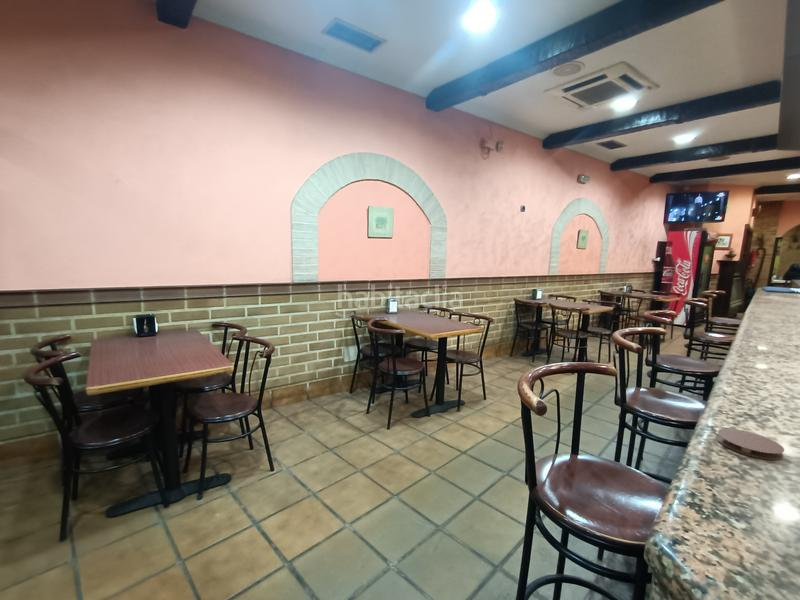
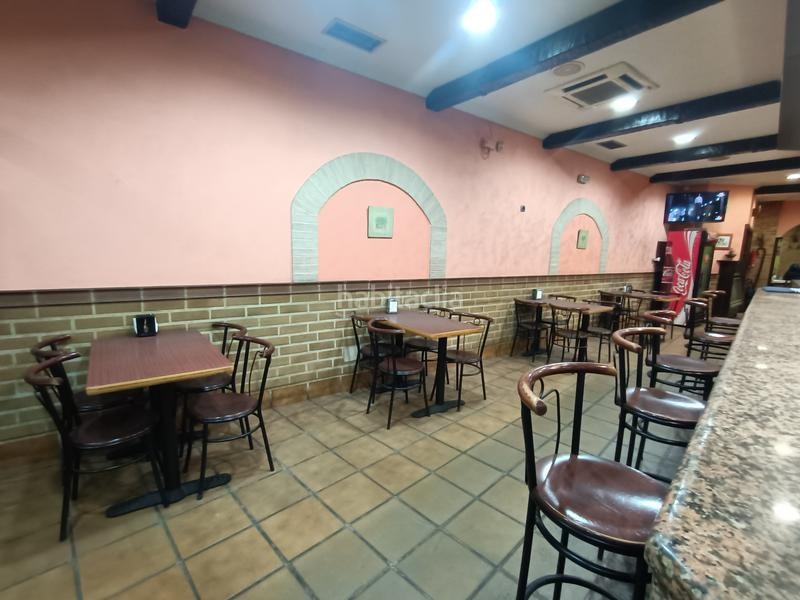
- coaster [716,428,785,461]
